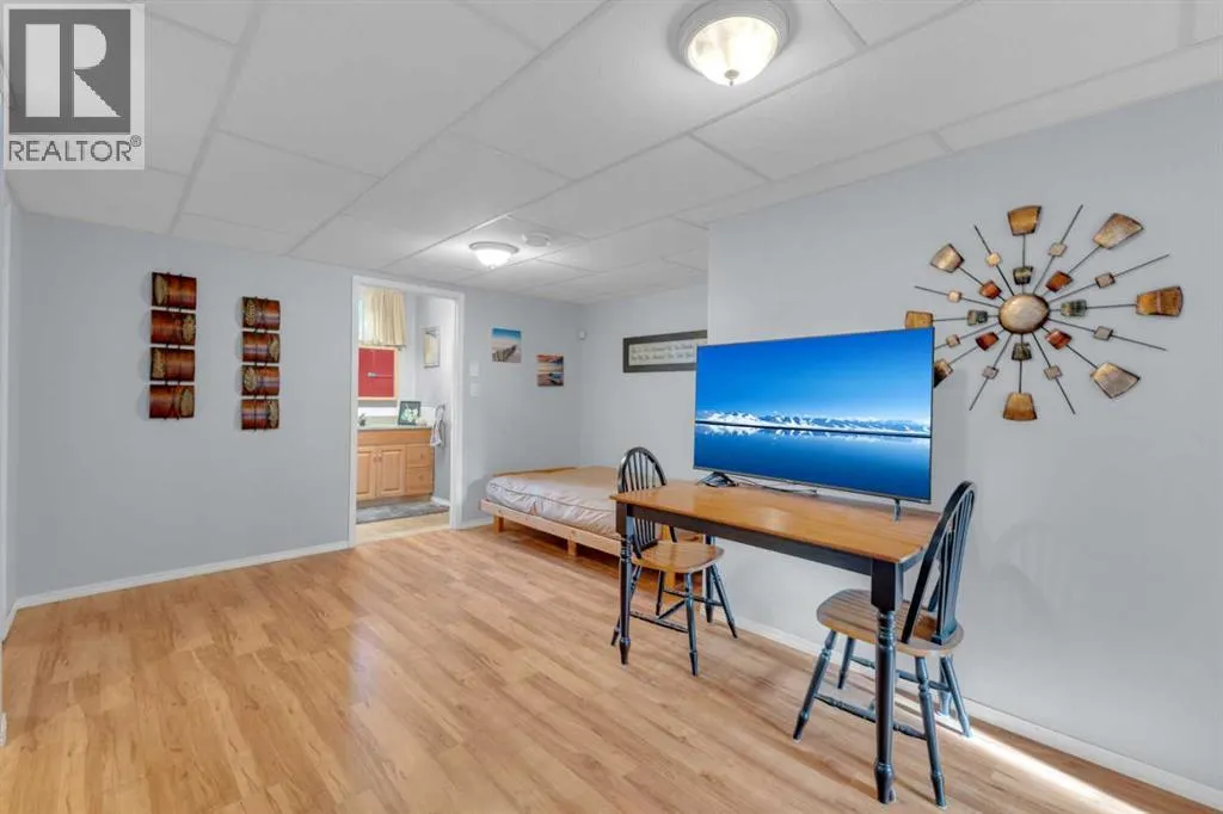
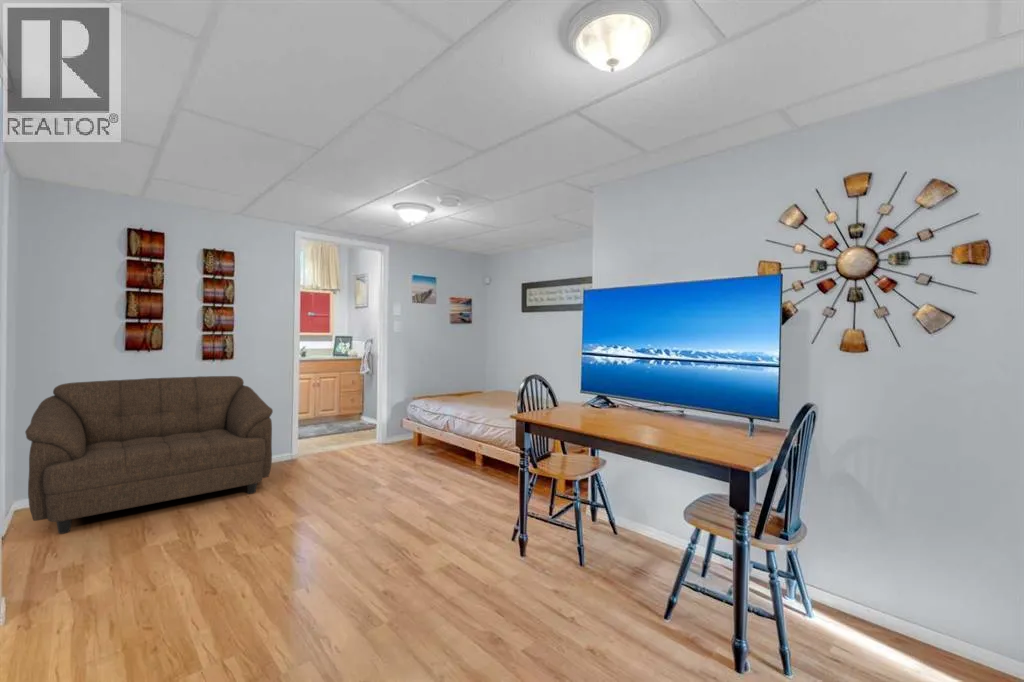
+ sofa [24,375,274,535]
